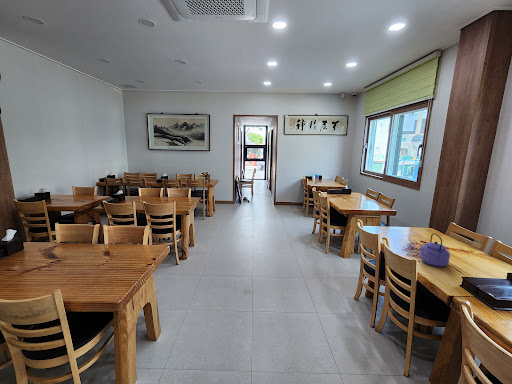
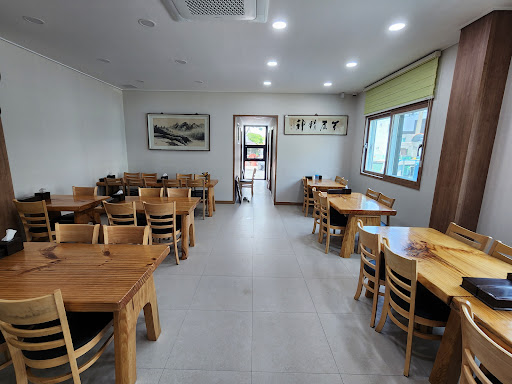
- kettle [419,232,451,267]
